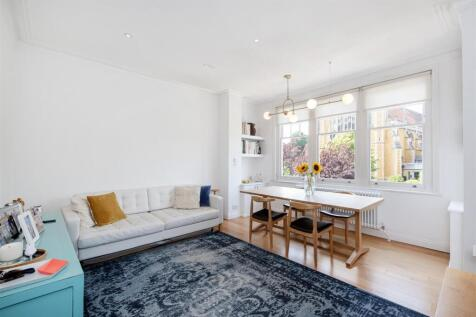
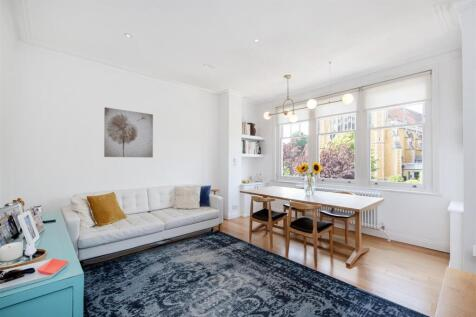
+ wall art [103,106,154,158]
